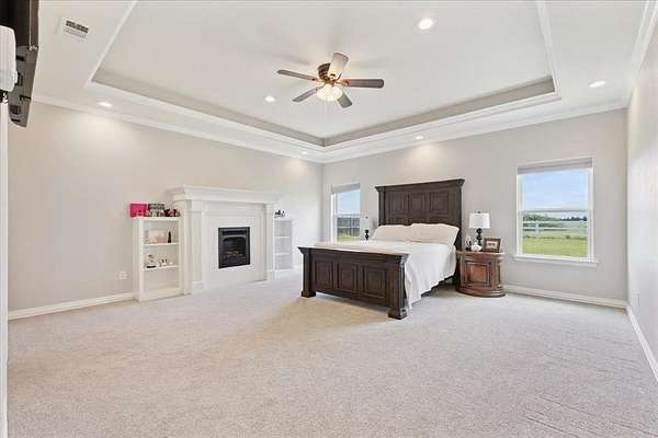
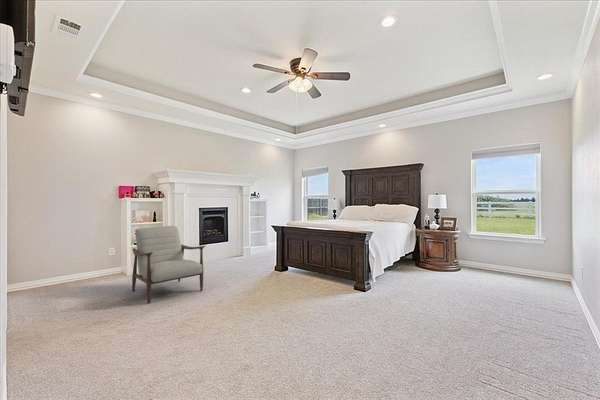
+ chair [131,225,207,305]
